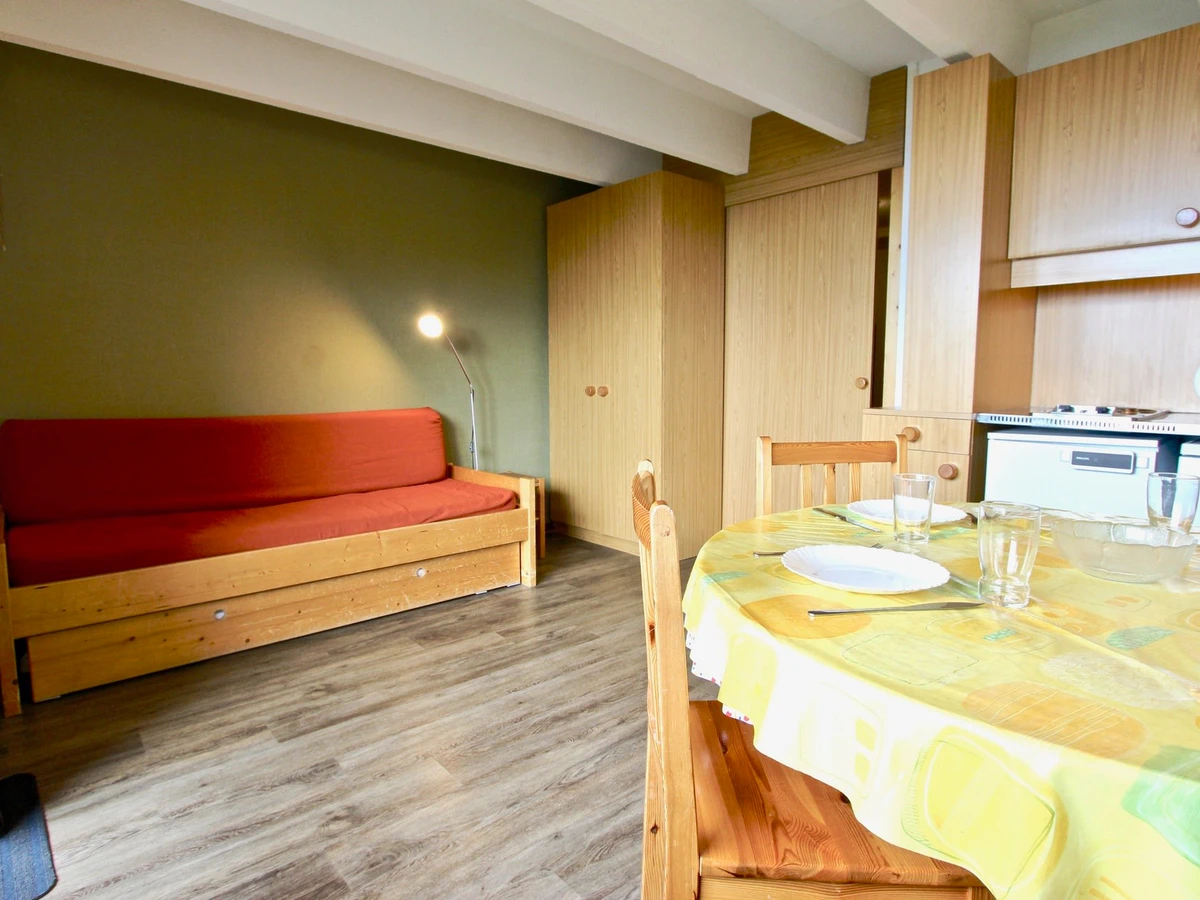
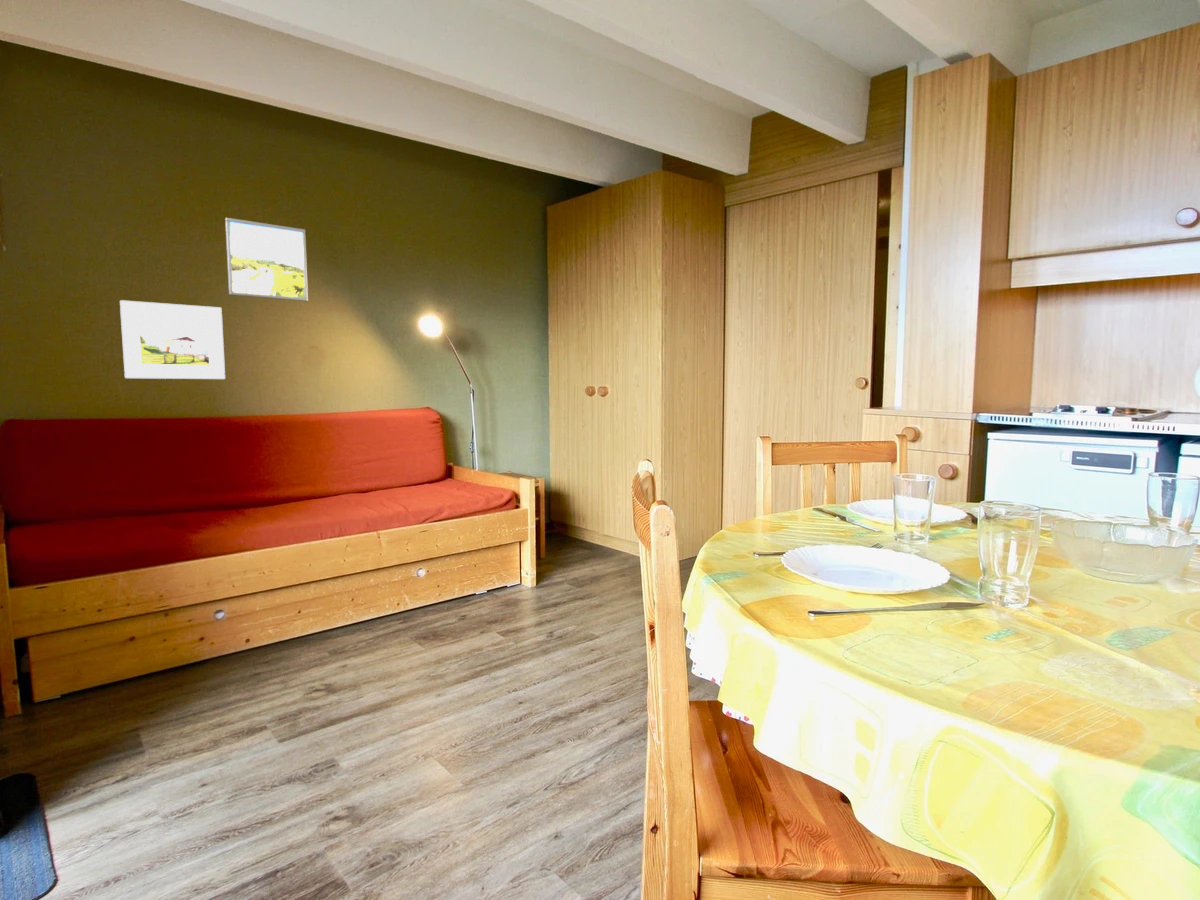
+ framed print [224,217,309,302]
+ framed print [119,299,226,380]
